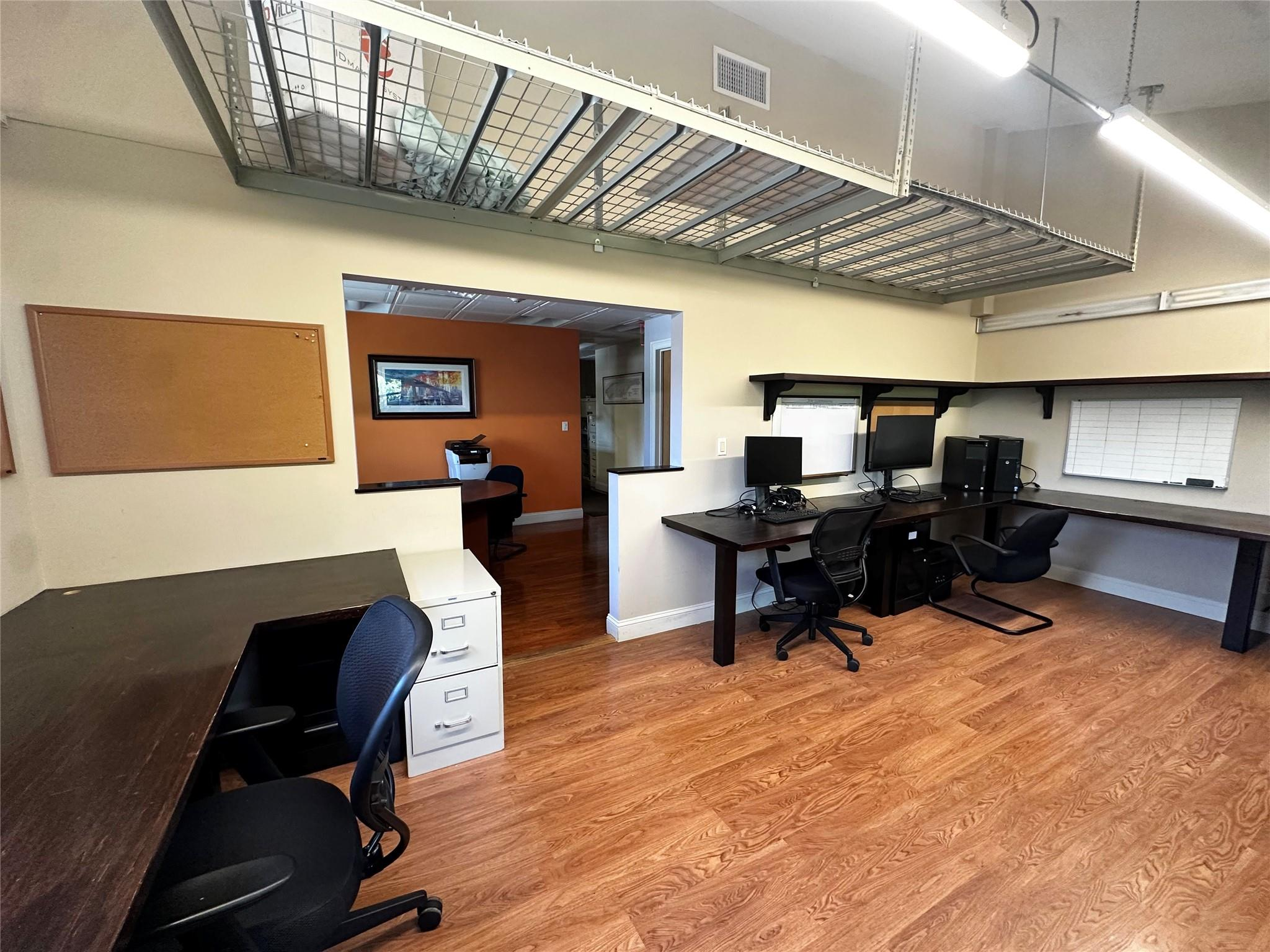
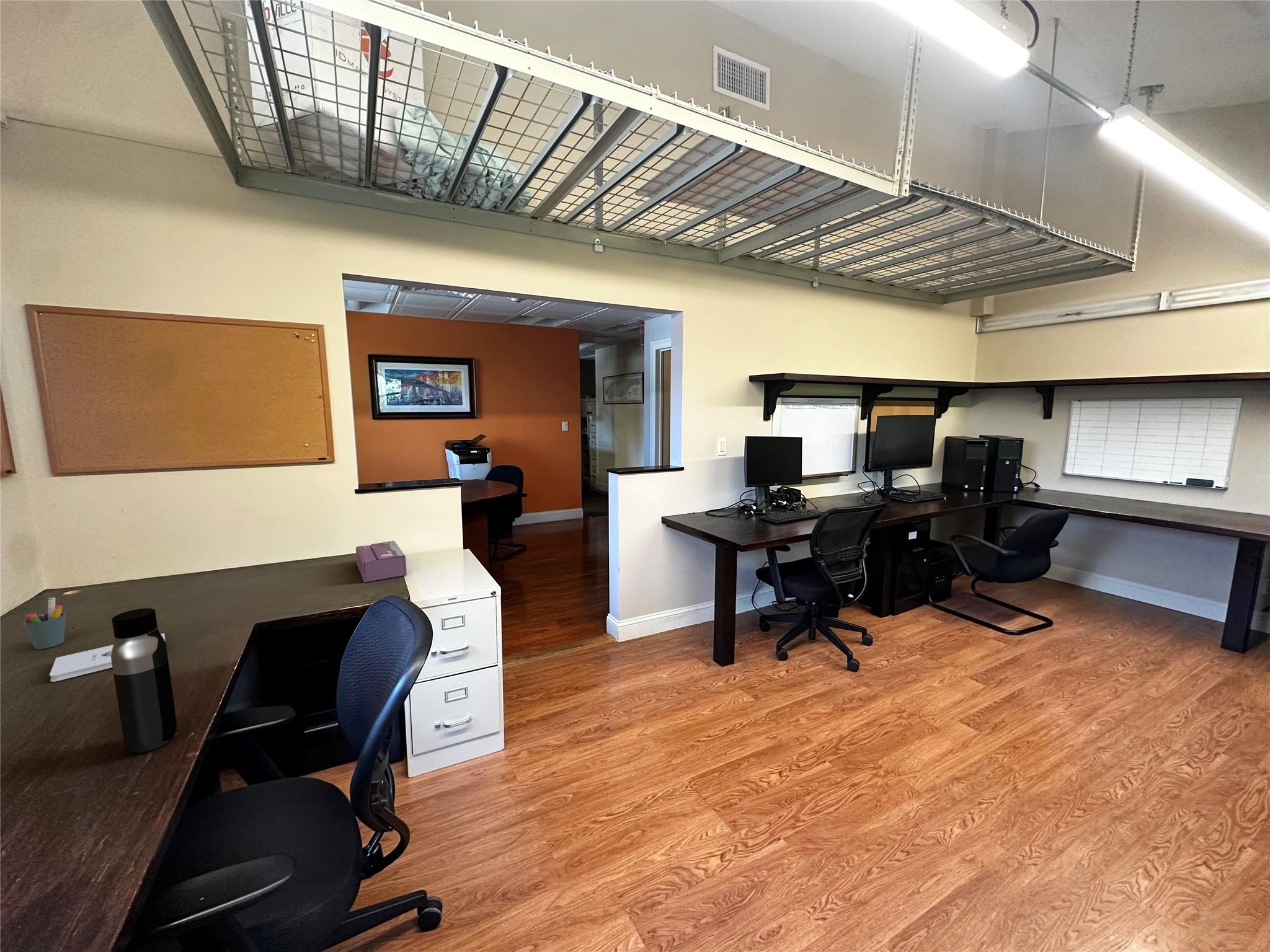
+ pen holder [22,597,66,650]
+ tissue box [355,540,407,583]
+ notepad [49,633,166,682]
+ water bottle [111,607,177,754]
